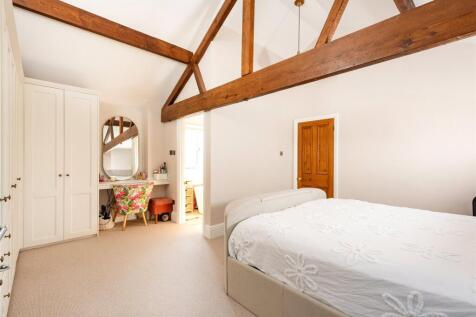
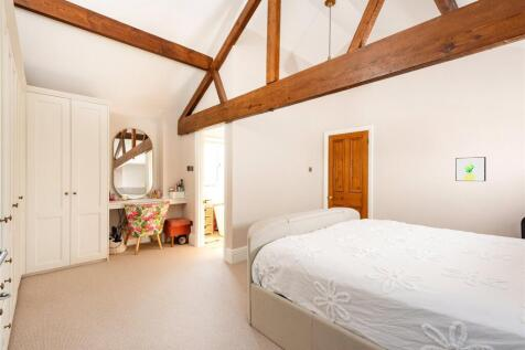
+ wall art [454,156,488,182]
